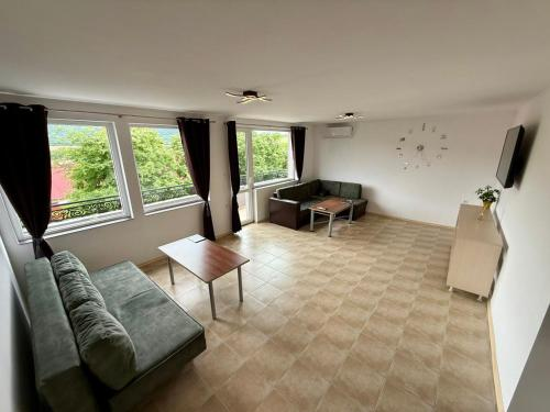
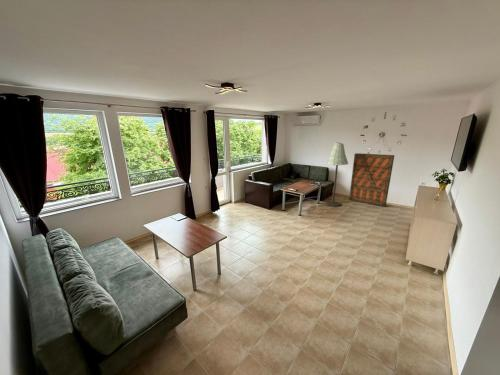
+ storage cabinet [348,152,396,208]
+ floor lamp [325,141,349,208]
